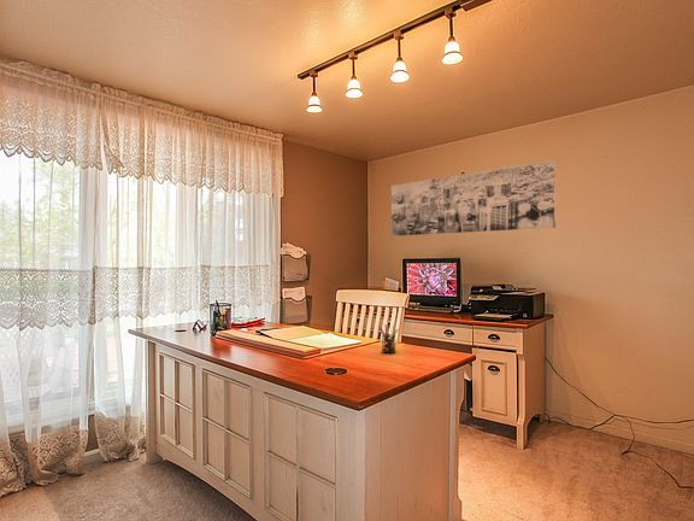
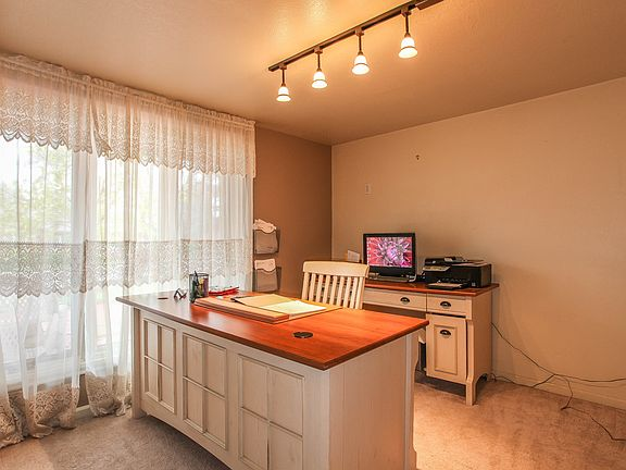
- wall art [390,159,557,238]
- pen holder [378,323,400,355]
